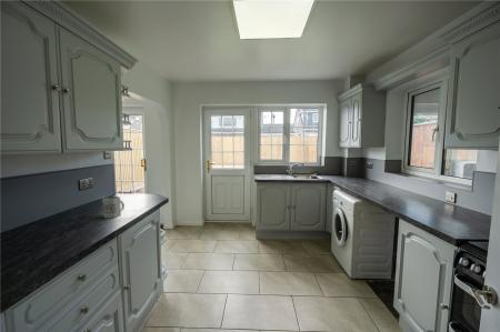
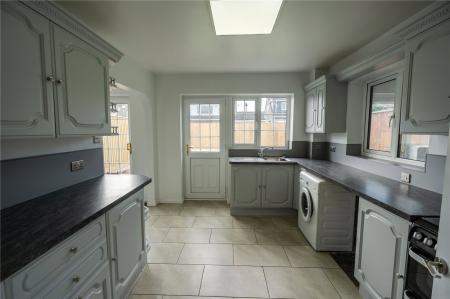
- mug [101,195,126,219]
